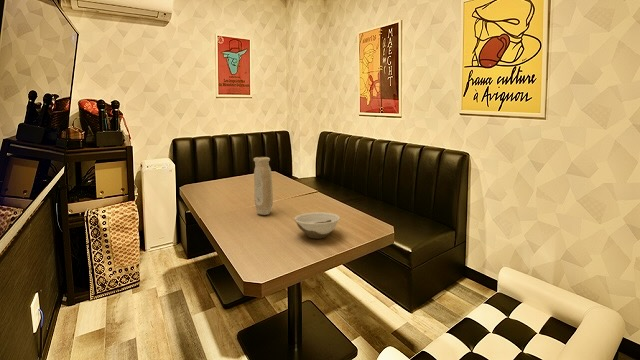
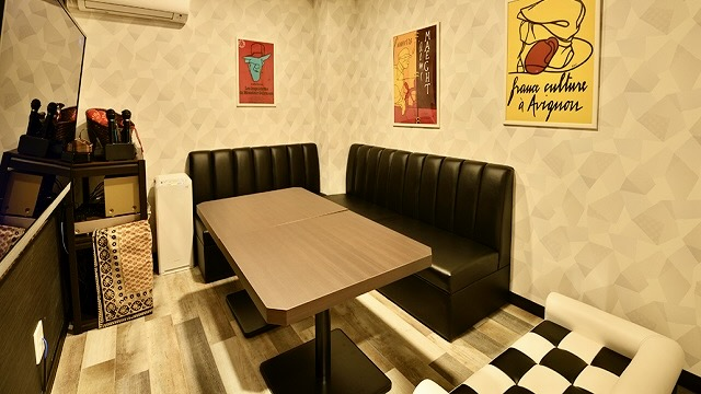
- vase [253,156,274,216]
- bowl [294,211,341,240]
